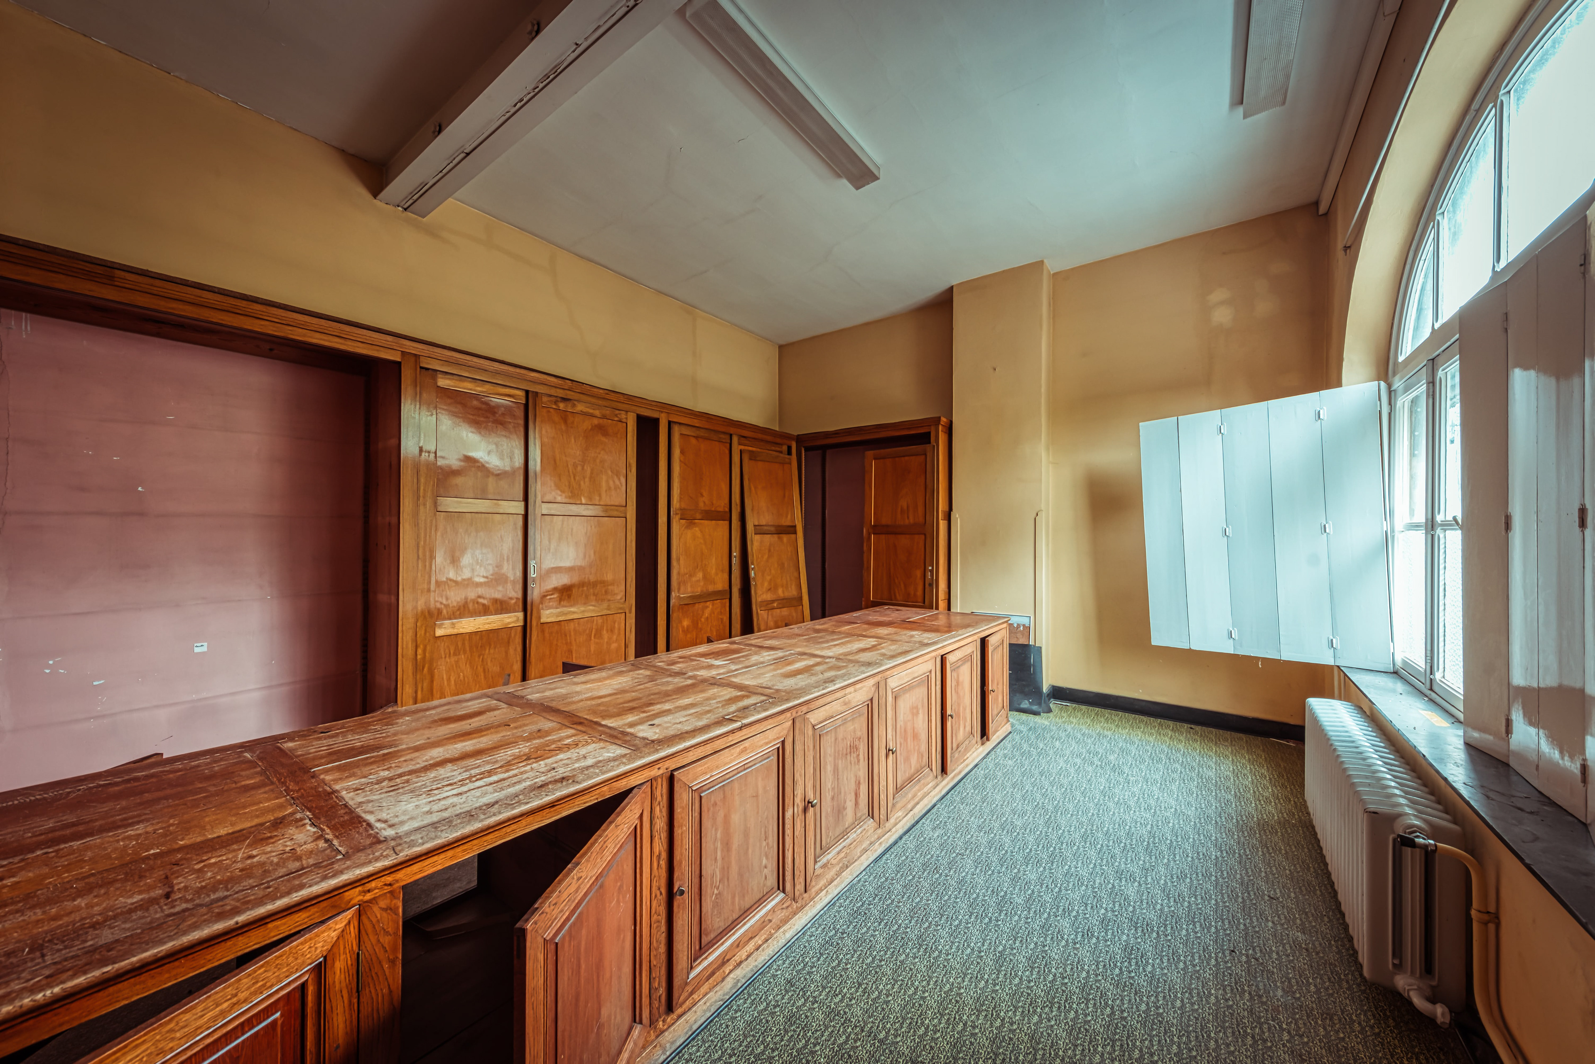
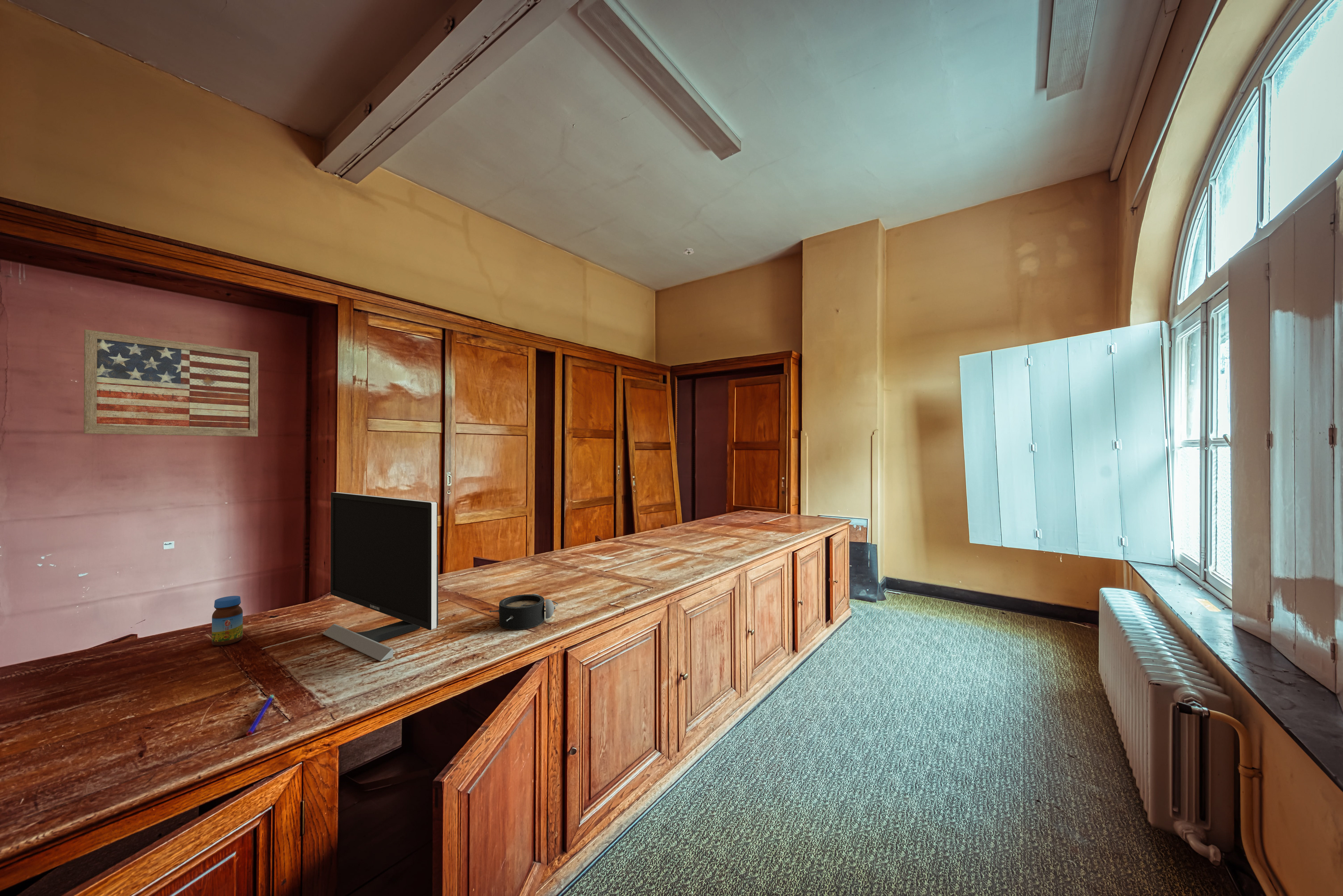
+ monitor [322,492,439,661]
+ jar [211,595,243,646]
+ alarm clock [489,593,559,630]
+ wall art [83,329,258,437]
+ smoke detector [683,248,694,255]
+ pen [246,694,275,736]
